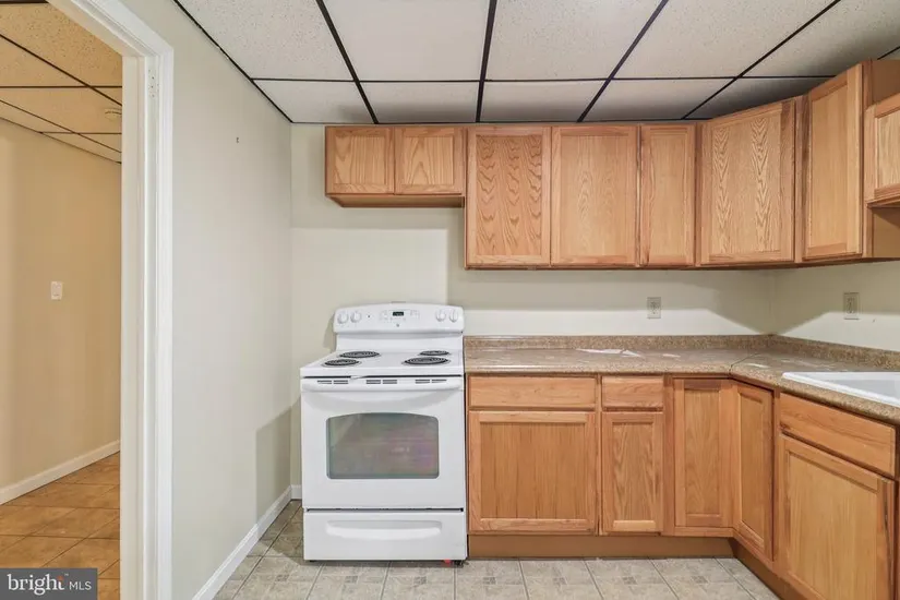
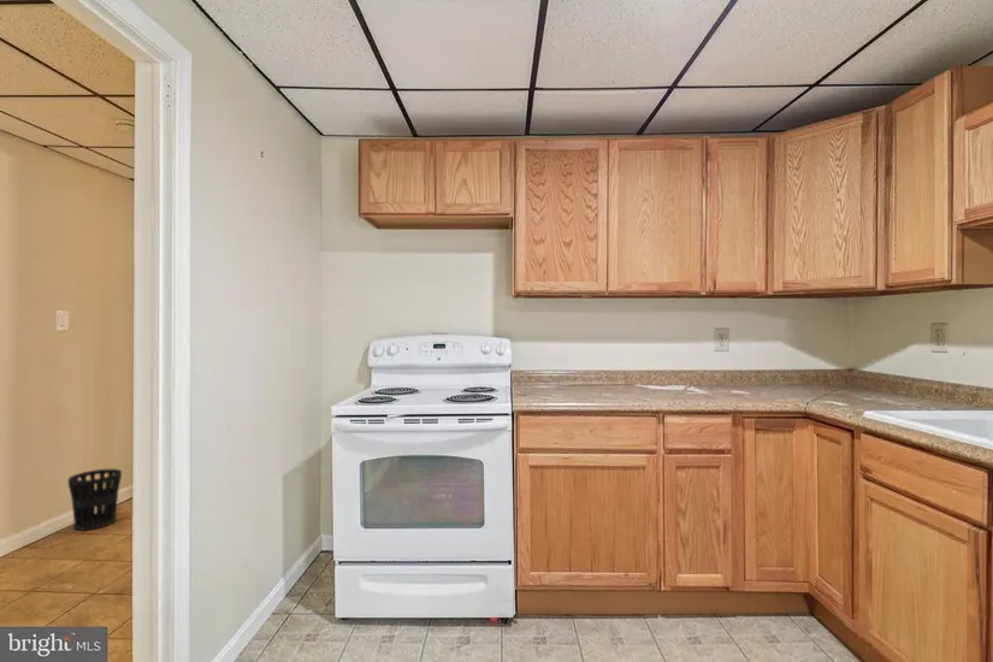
+ wastebasket [67,468,123,532]
